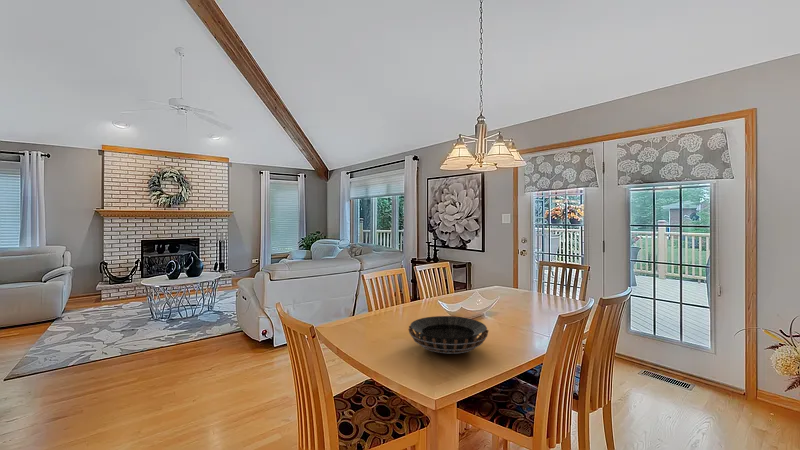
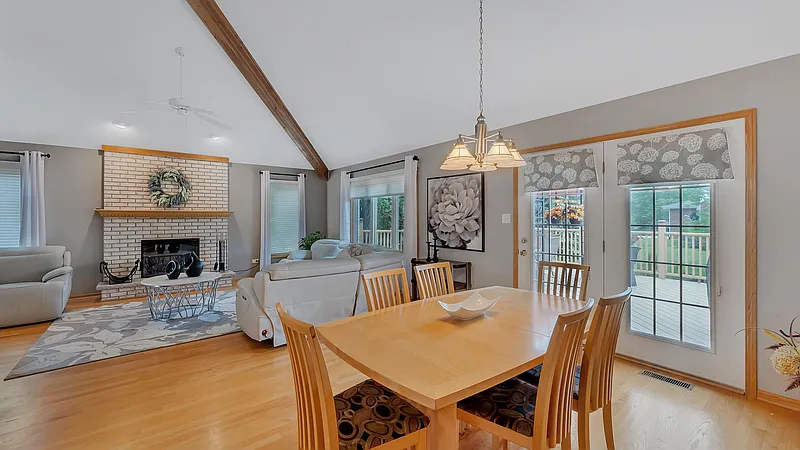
- decorative bowl [408,315,490,354]
